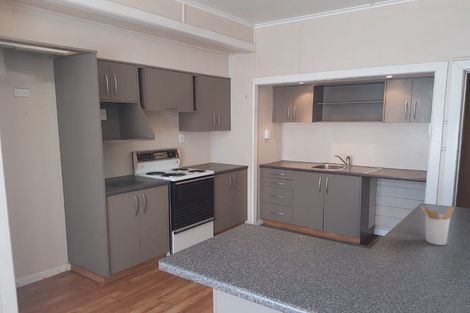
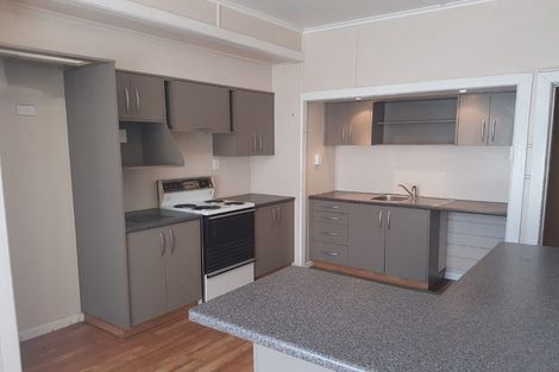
- utensil holder [420,206,455,246]
